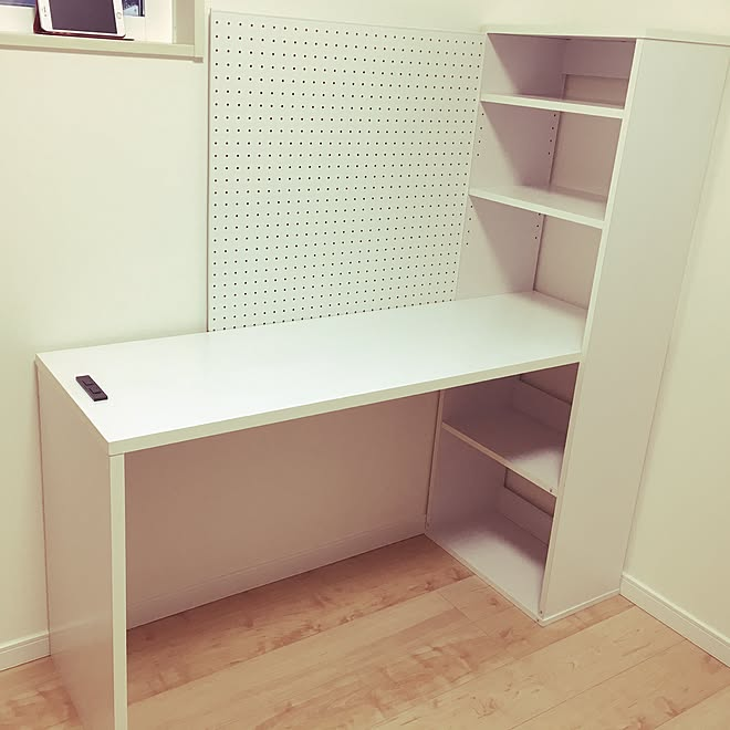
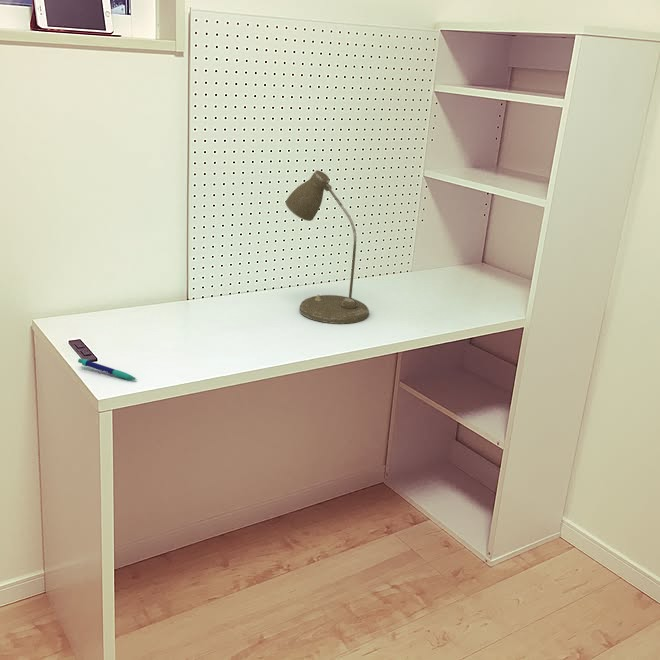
+ desk lamp [284,169,370,325]
+ pen [77,358,138,381]
